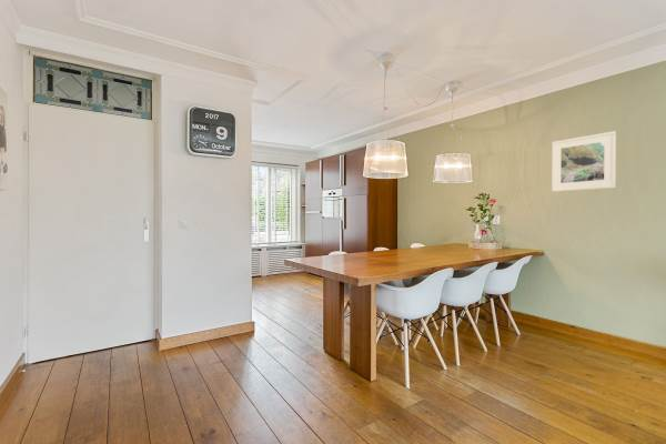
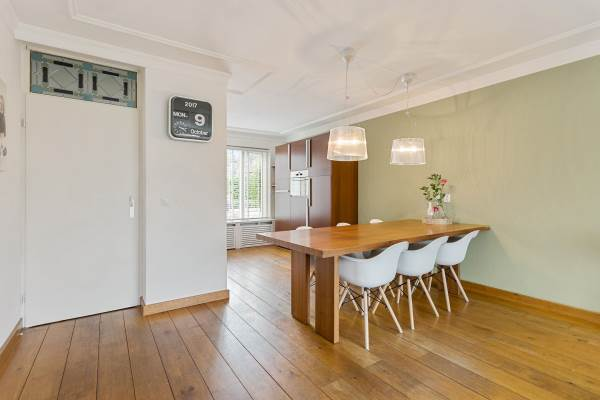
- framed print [551,130,617,193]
